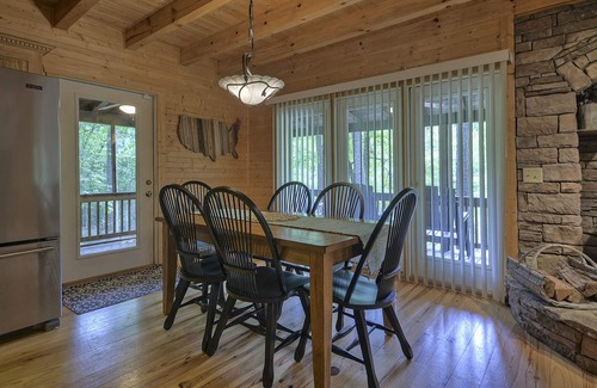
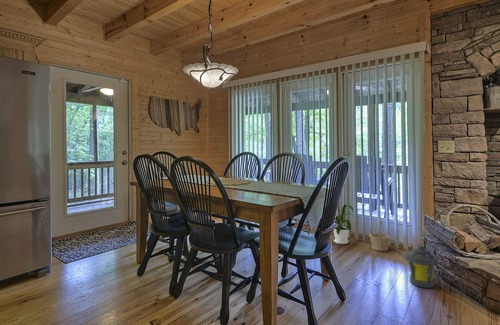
+ lantern [405,244,439,289]
+ house plant [333,204,354,245]
+ basket [369,219,391,252]
